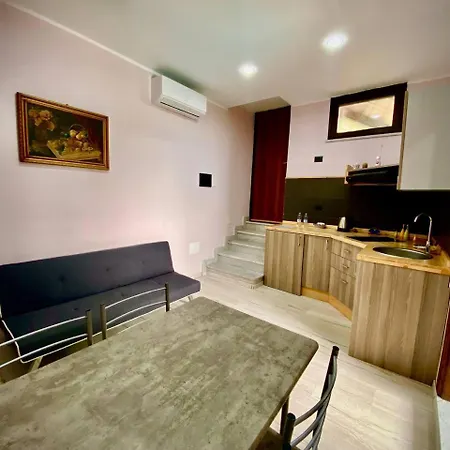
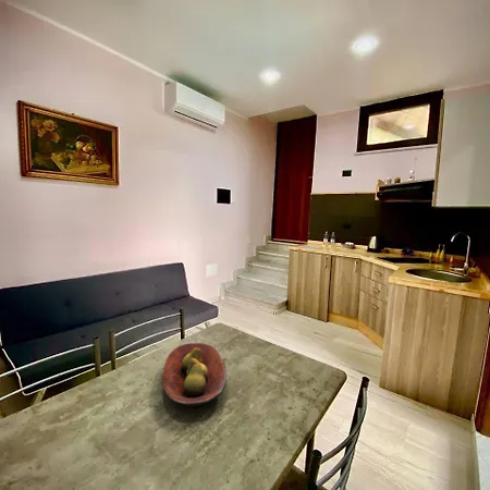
+ fruit bowl [161,342,228,407]
